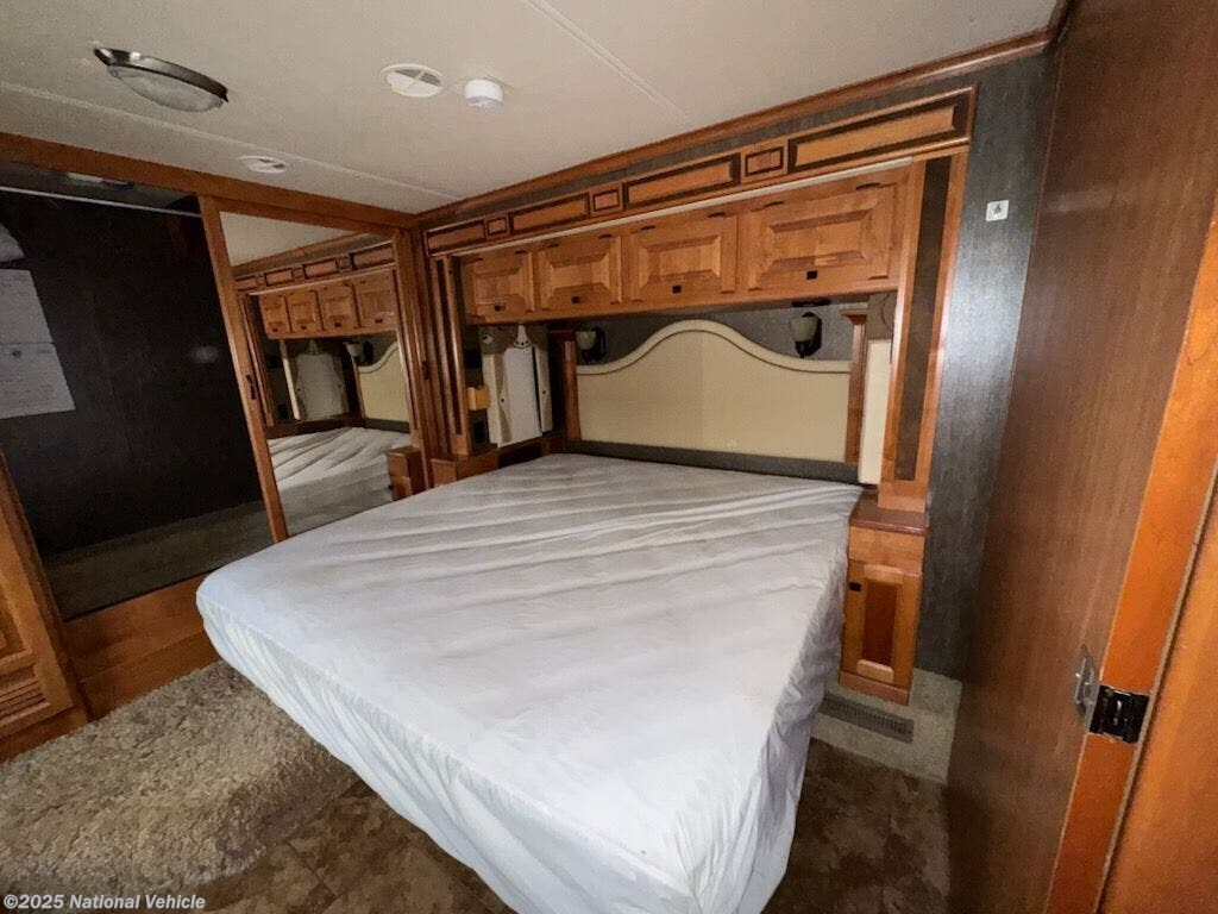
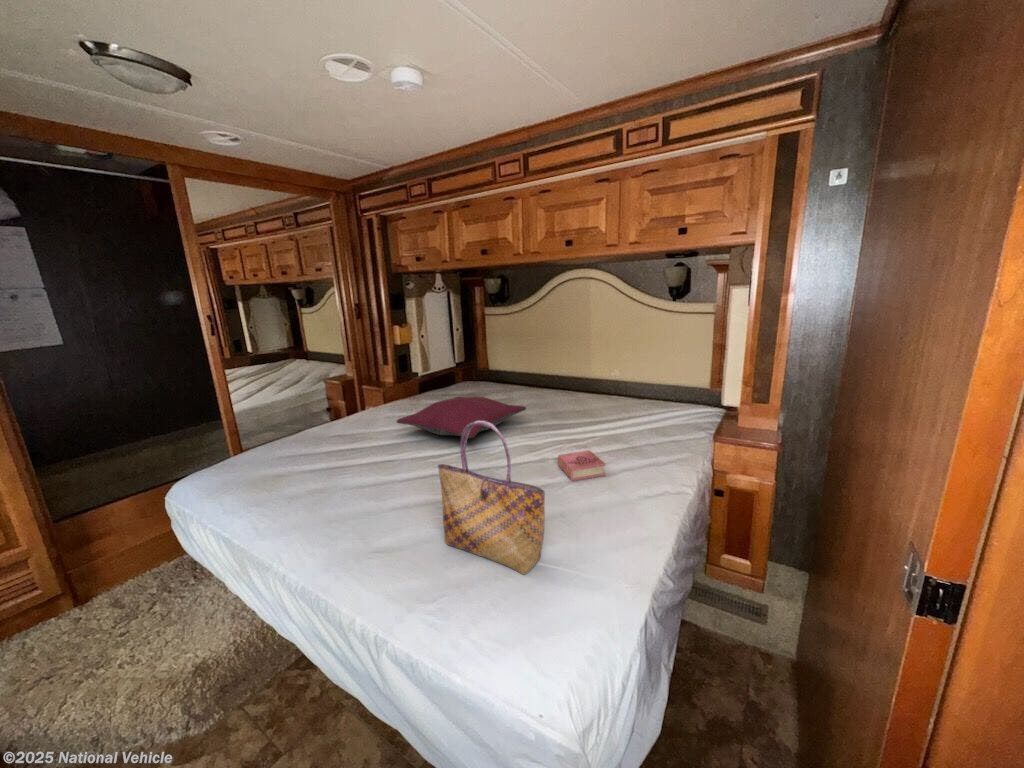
+ pillow [395,396,527,439]
+ book [557,449,607,482]
+ tote bag [437,421,546,576]
